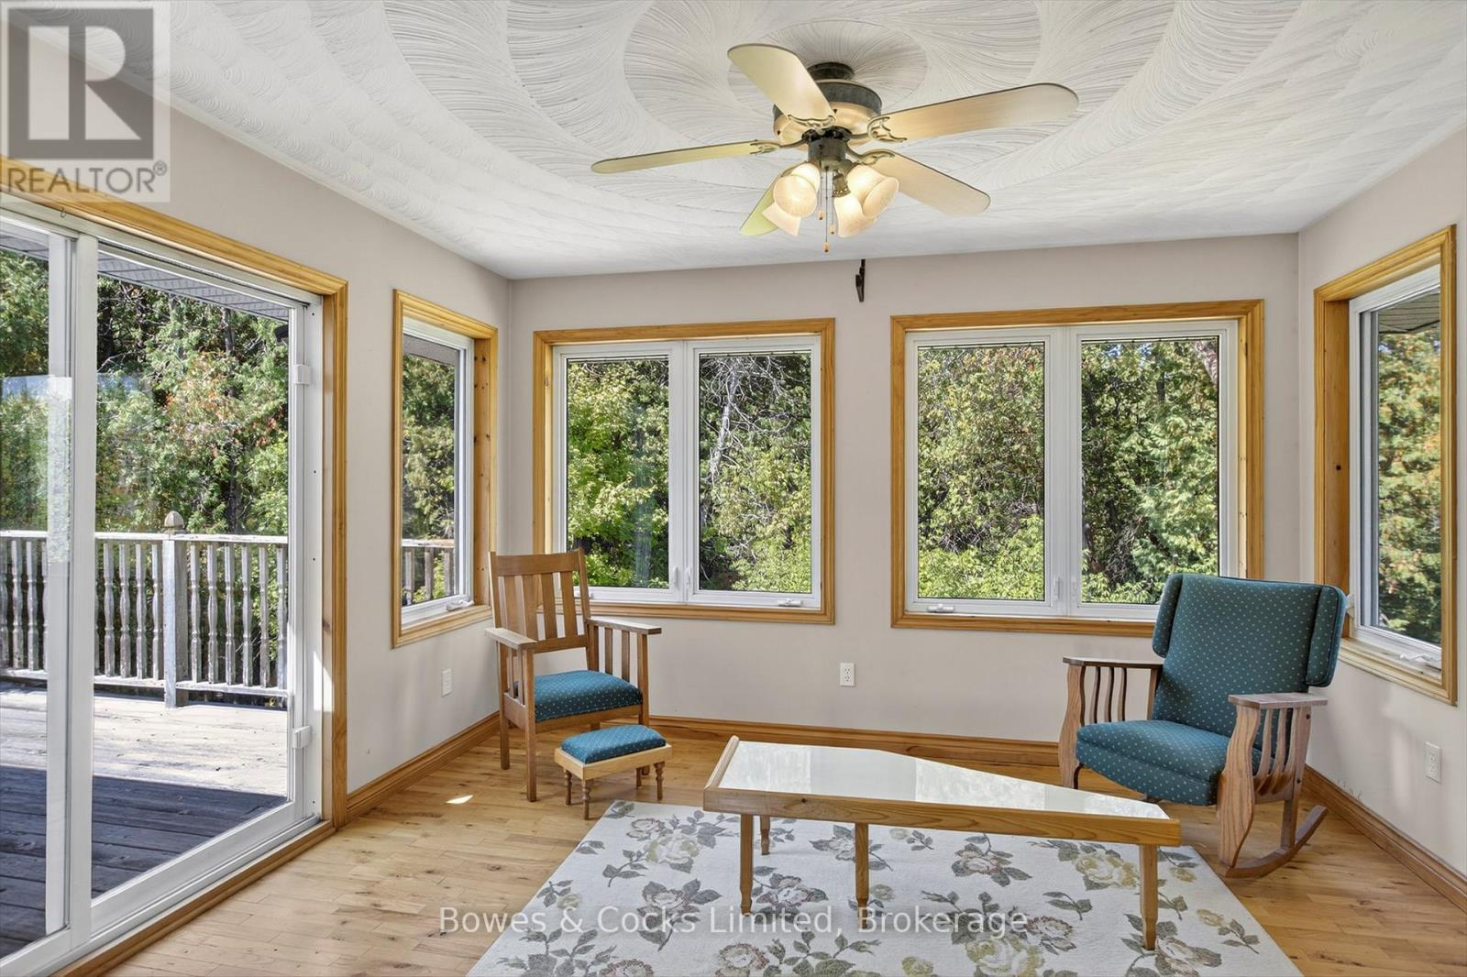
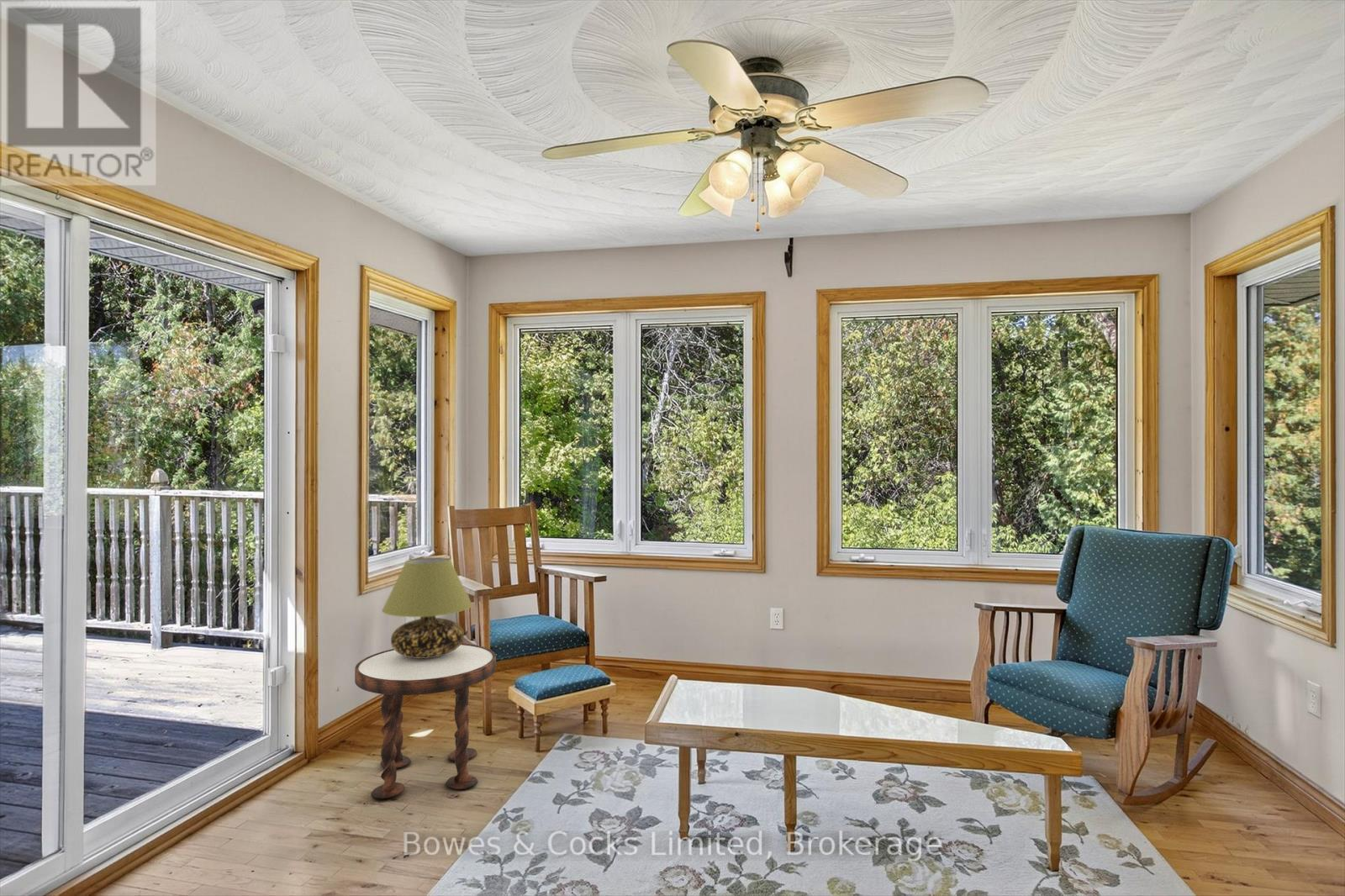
+ side table [354,643,497,799]
+ table lamp [381,556,473,658]
